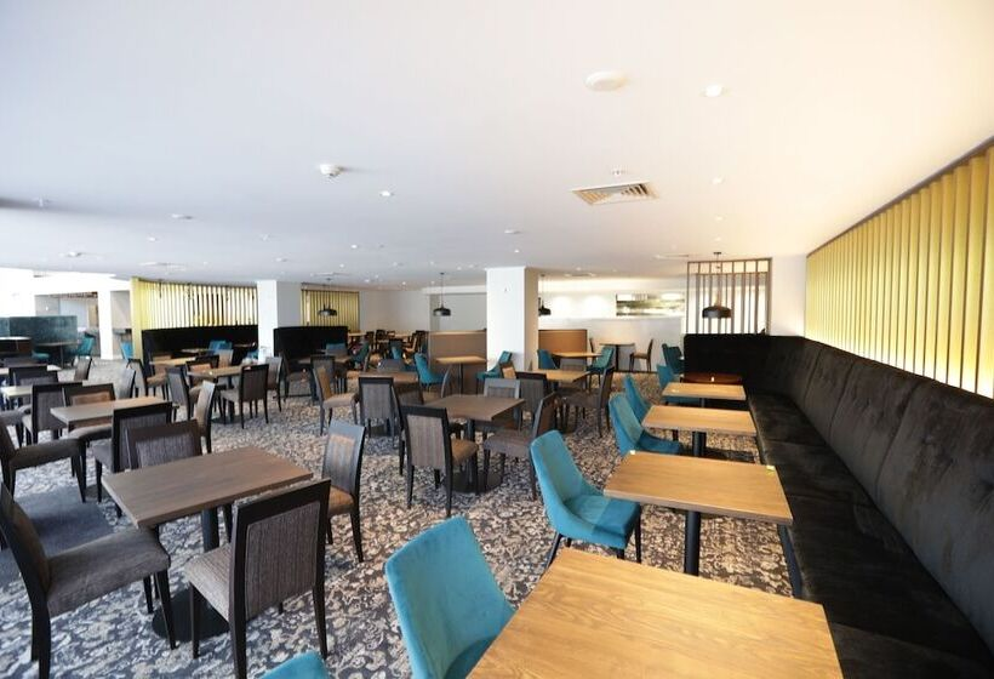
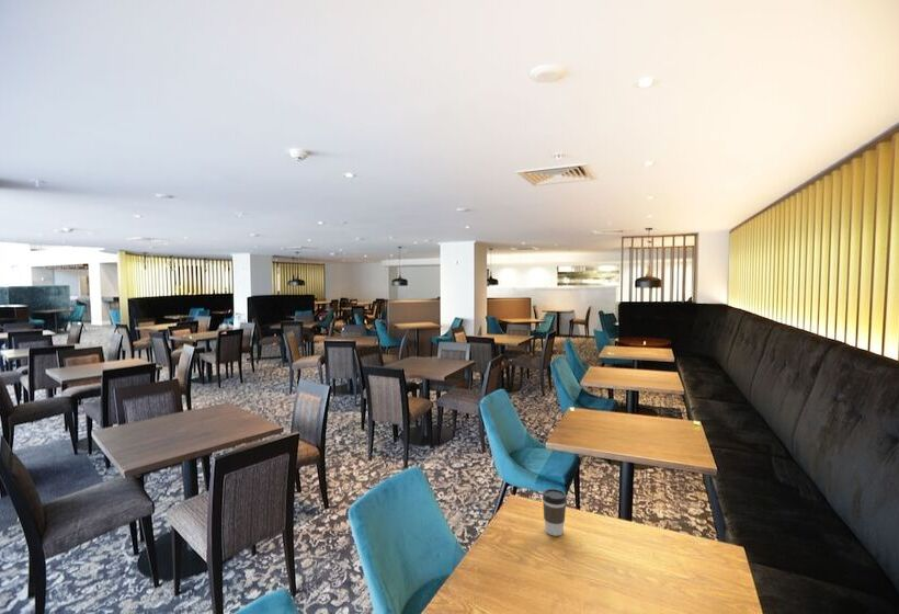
+ coffee cup [542,488,568,537]
